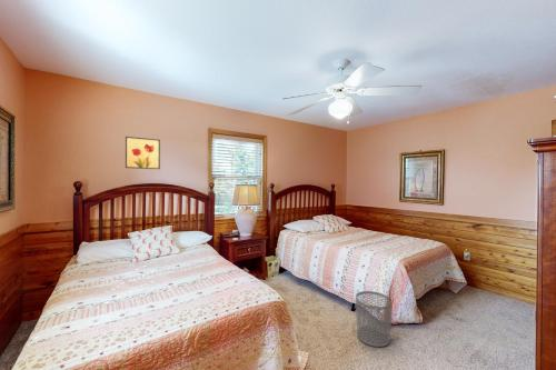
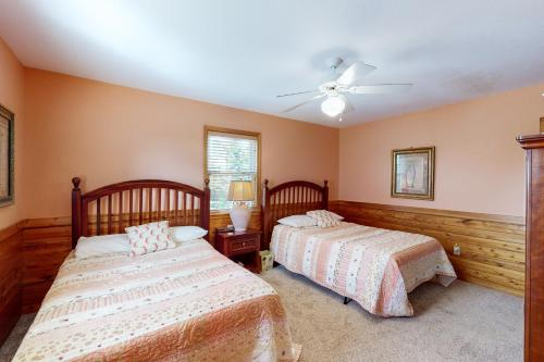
- waste bin [355,290,393,348]
- wall art [125,136,161,170]
